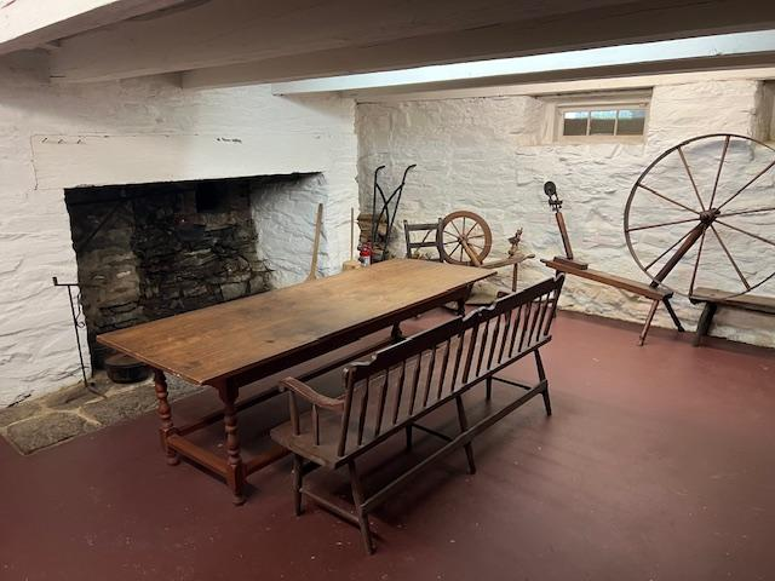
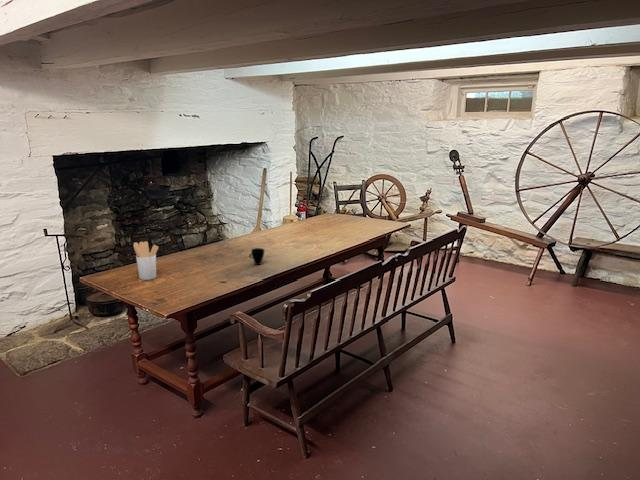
+ cup [248,247,266,266]
+ utensil holder [133,241,159,281]
